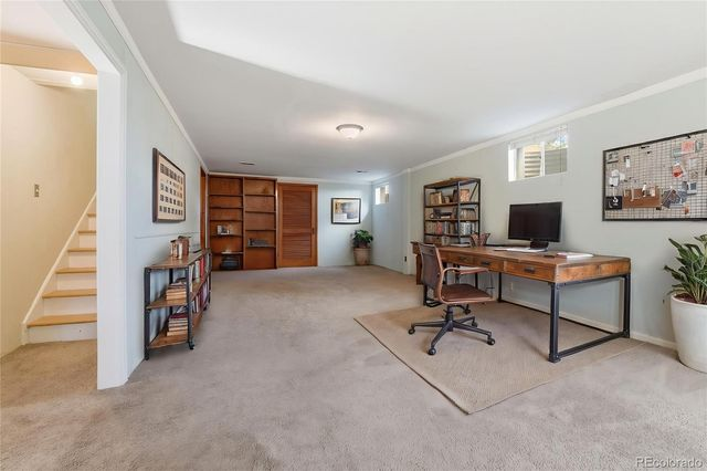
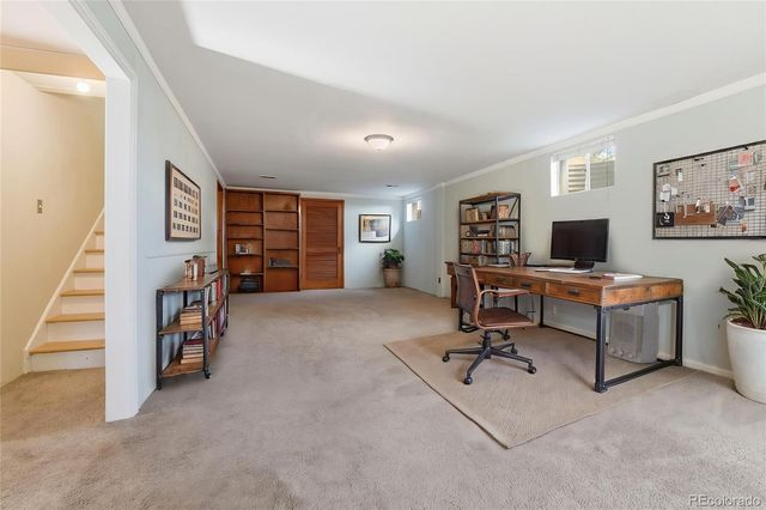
+ air purifier [606,300,661,364]
